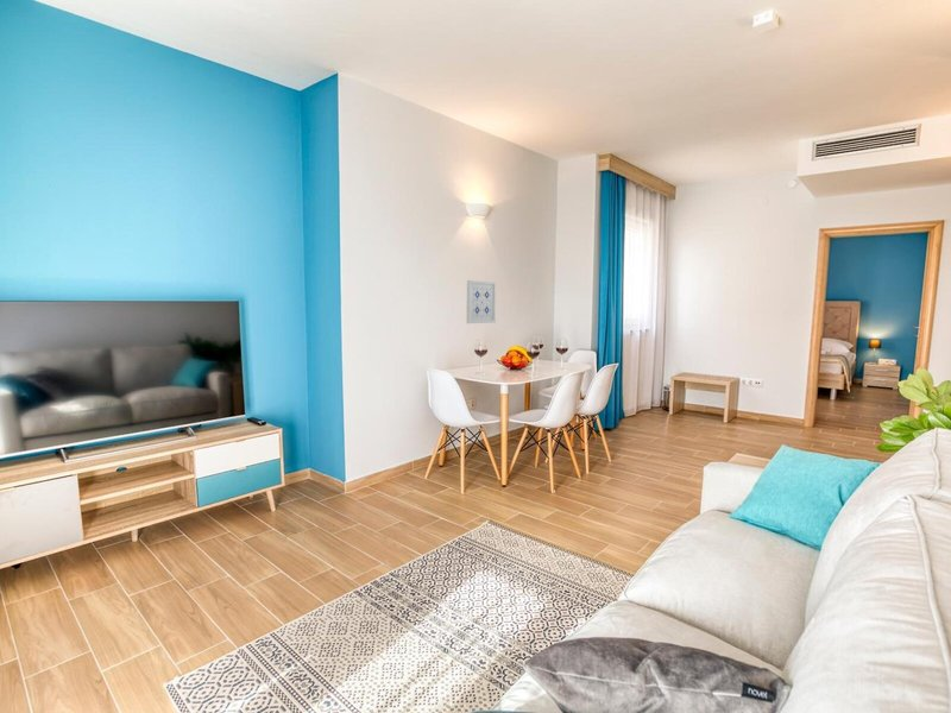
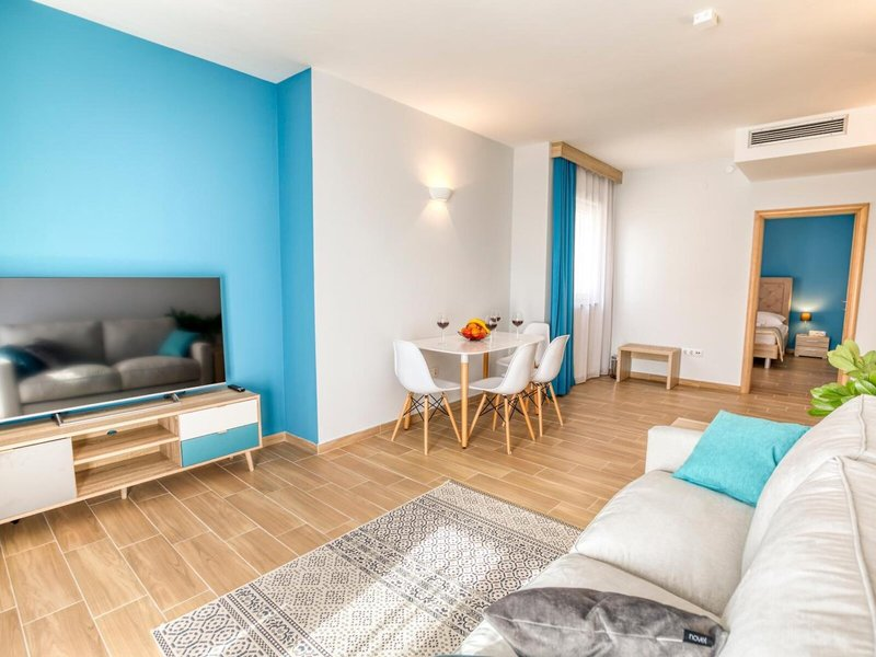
- wall art [466,279,497,324]
